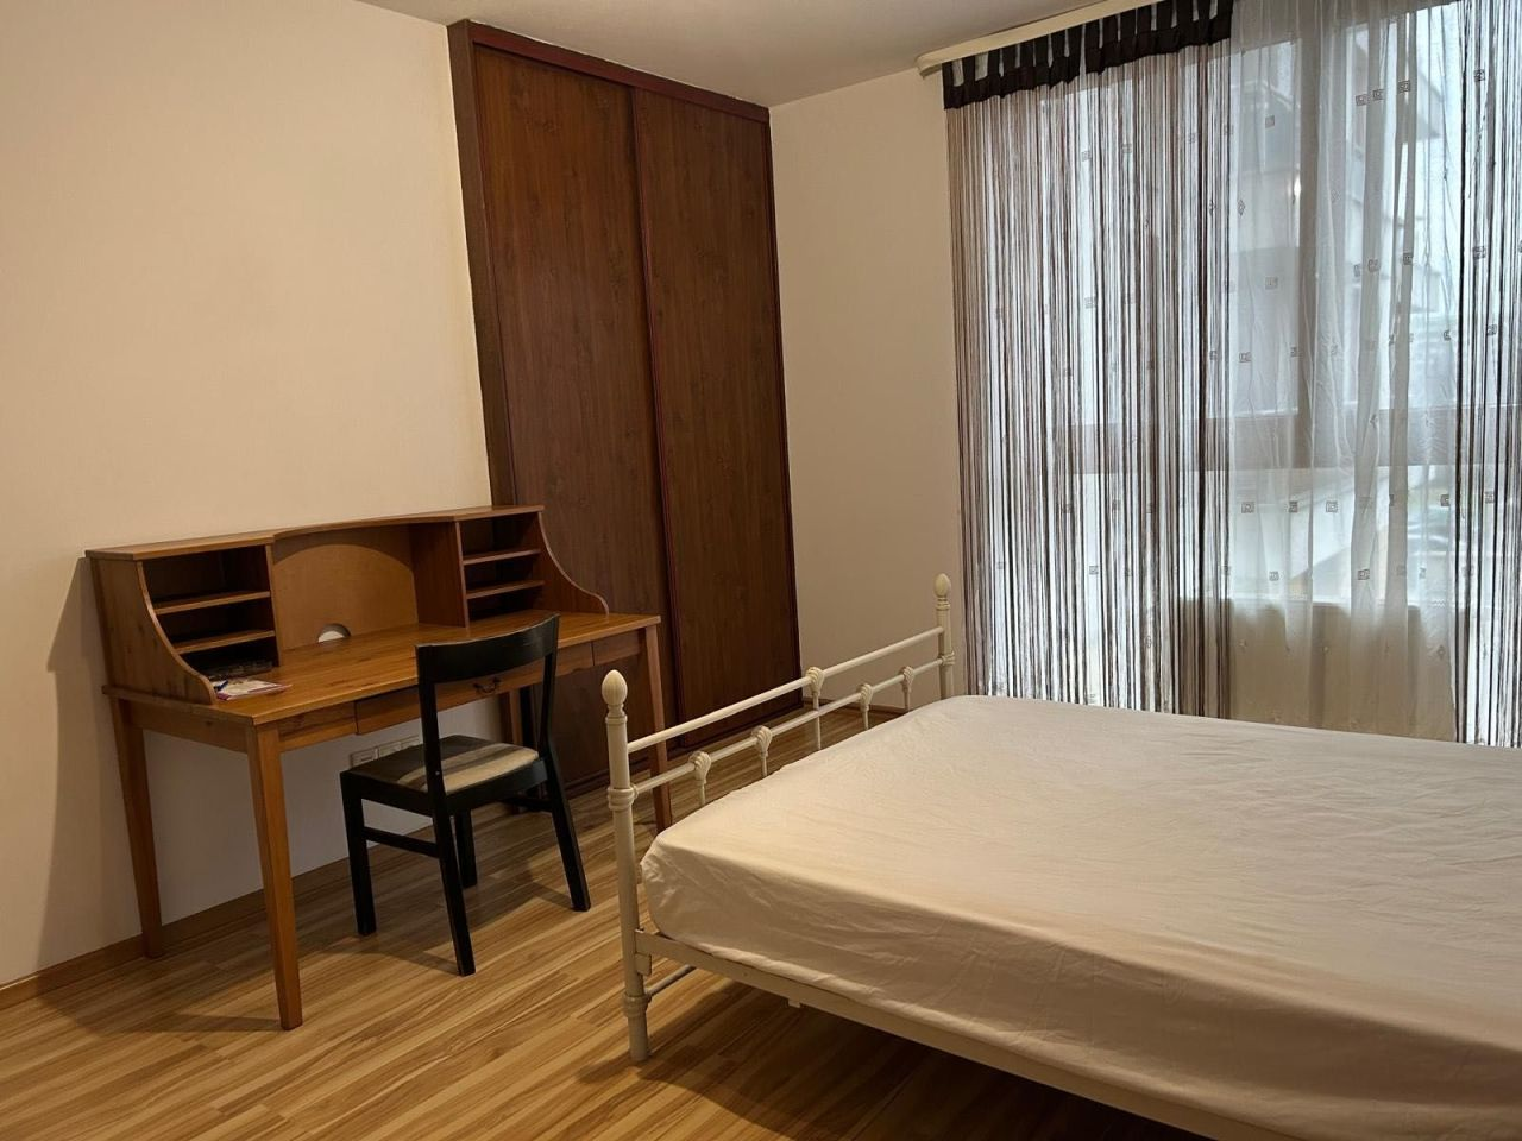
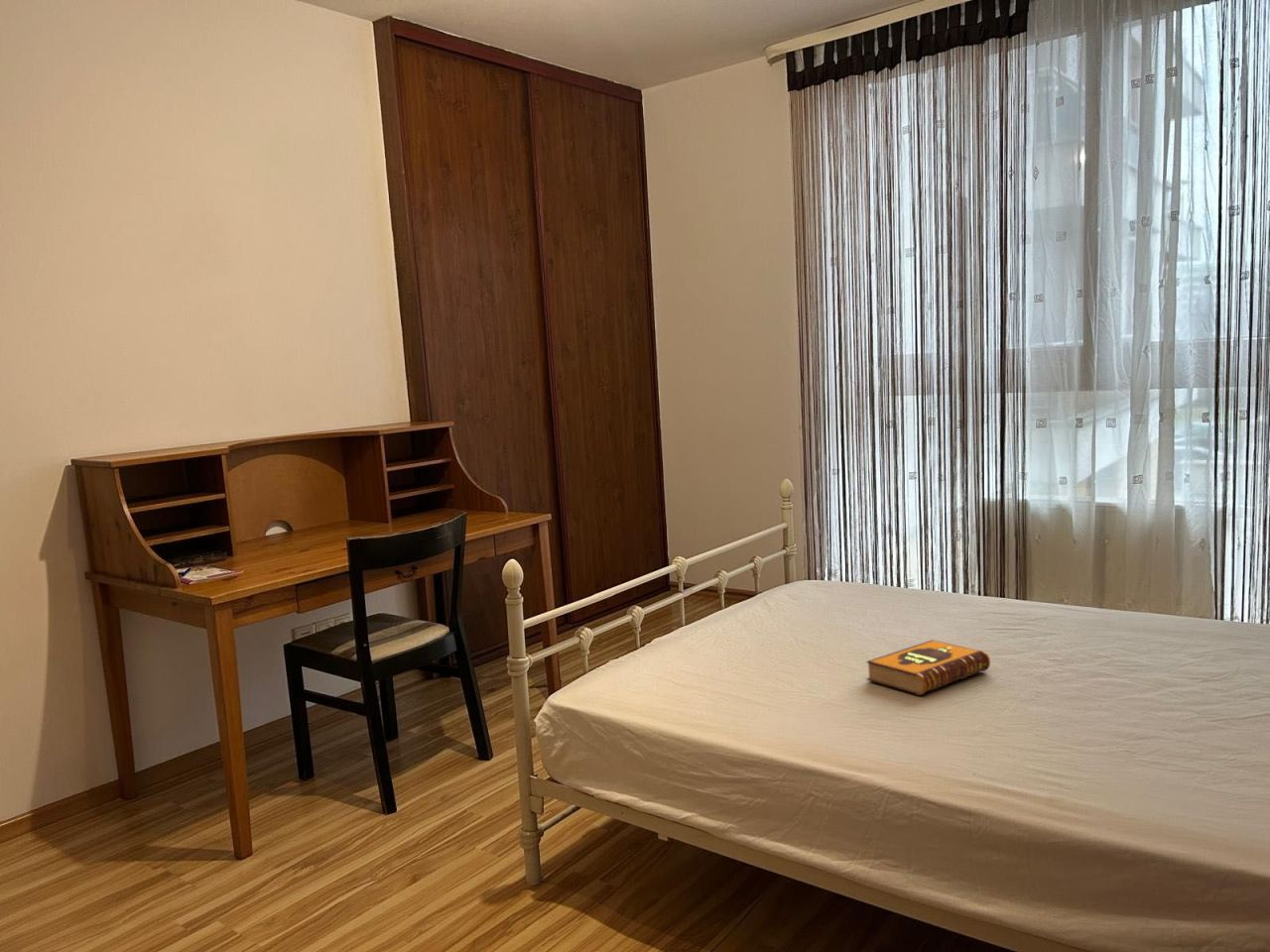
+ hardback book [865,639,991,696]
